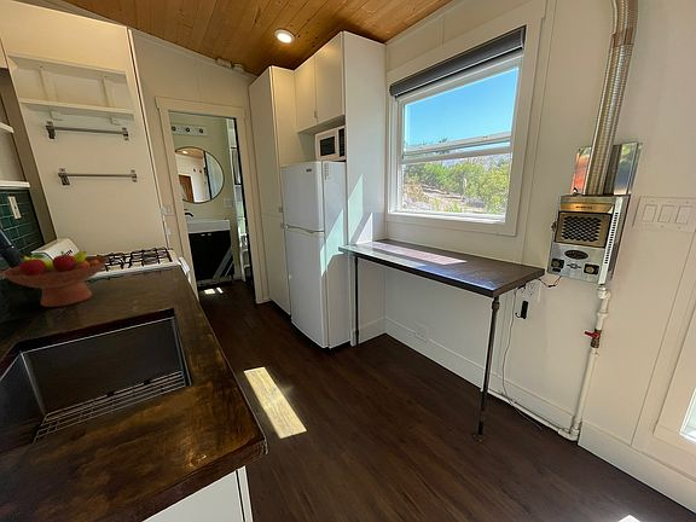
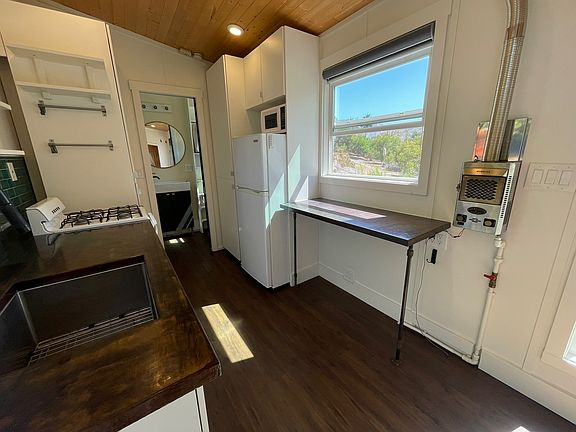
- fruit bowl [0,250,109,308]
